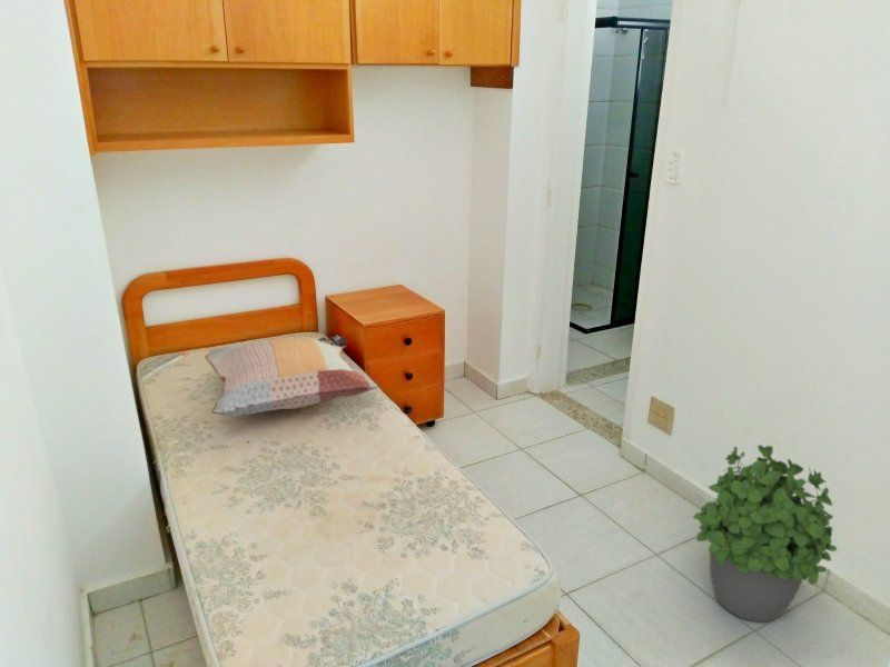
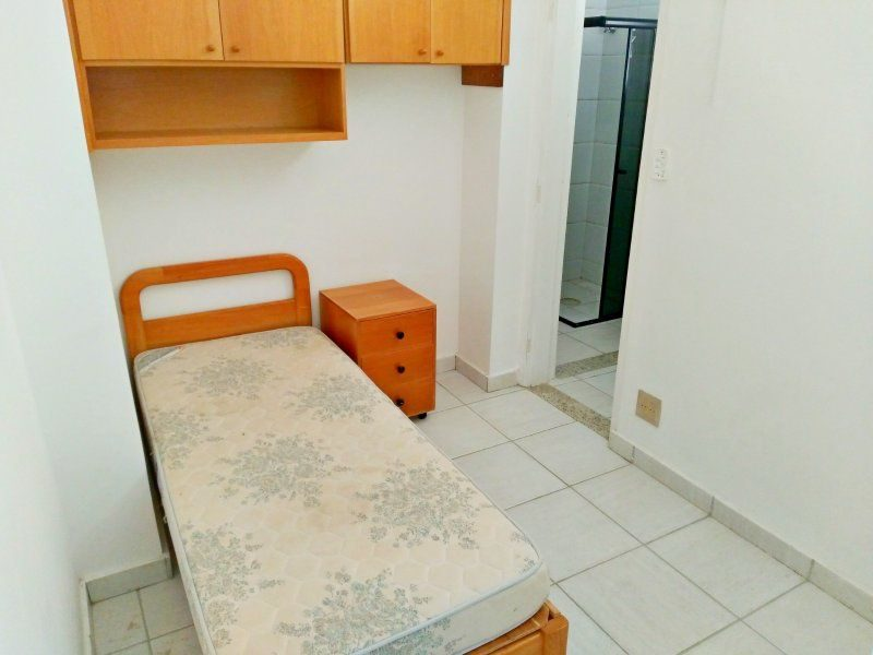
- decorative pillow [204,335,379,418]
- potted plant [692,444,838,623]
